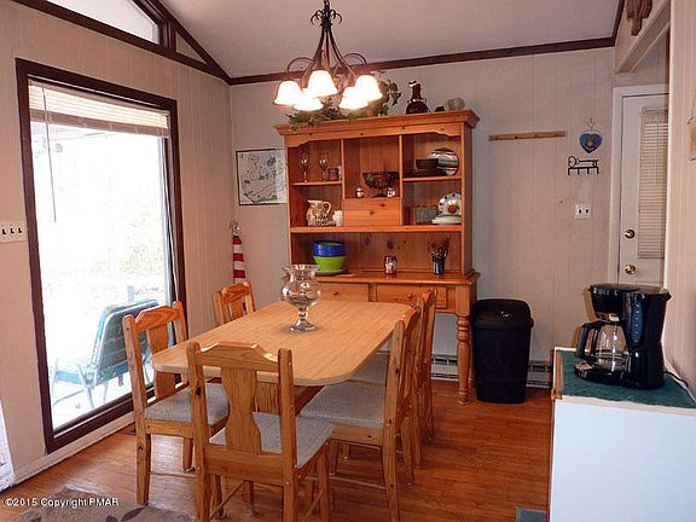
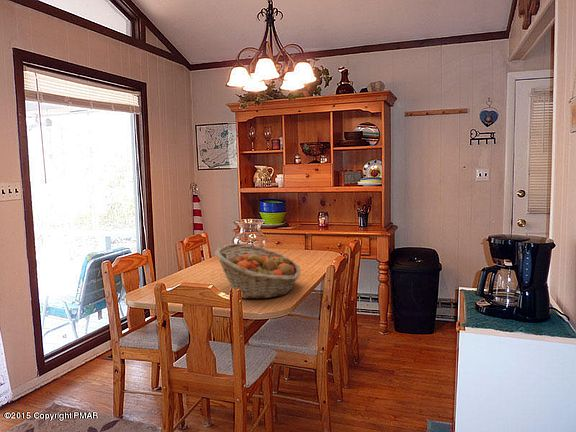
+ fruit basket [214,243,302,300]
